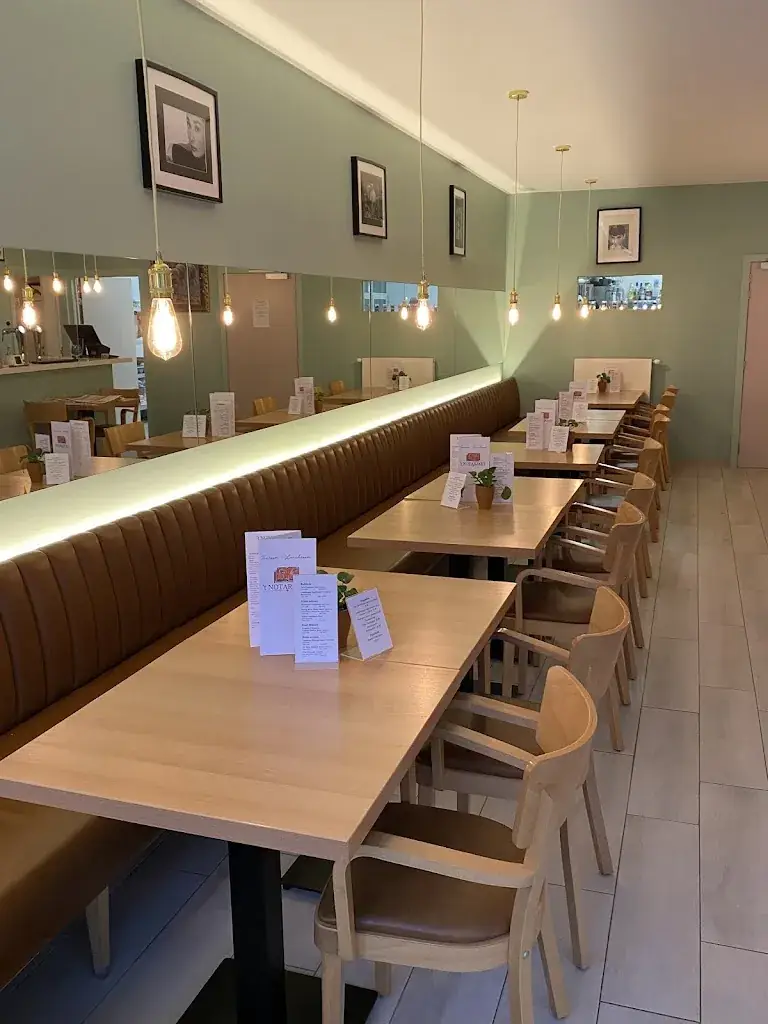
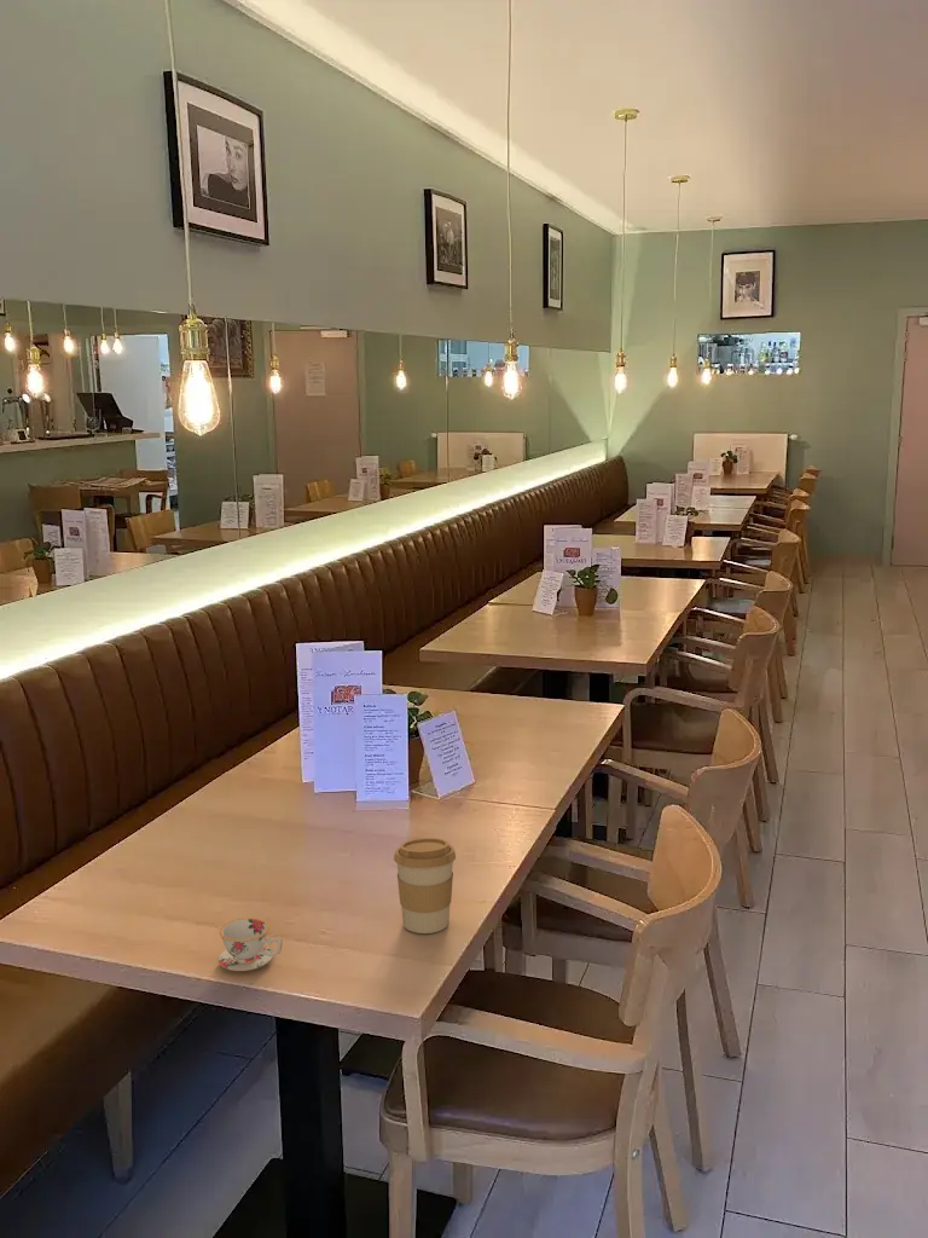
+ coffee cup [393,837,457,935]
+ teacup [218,916,284,972]
